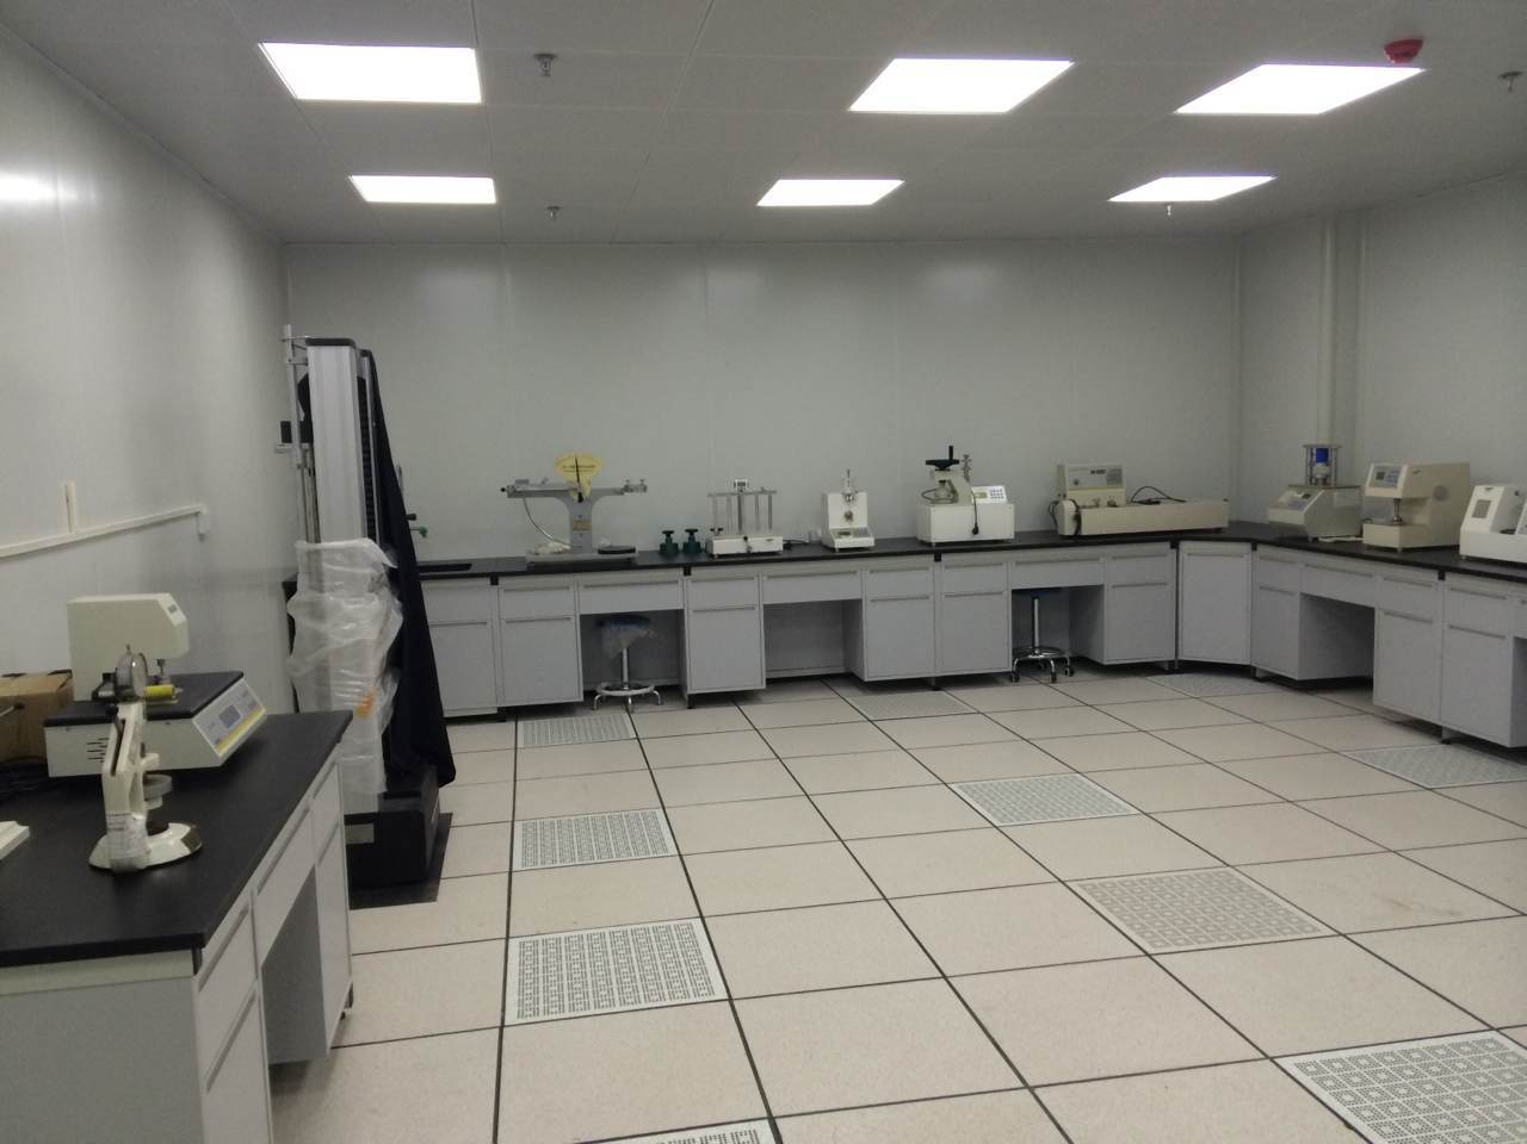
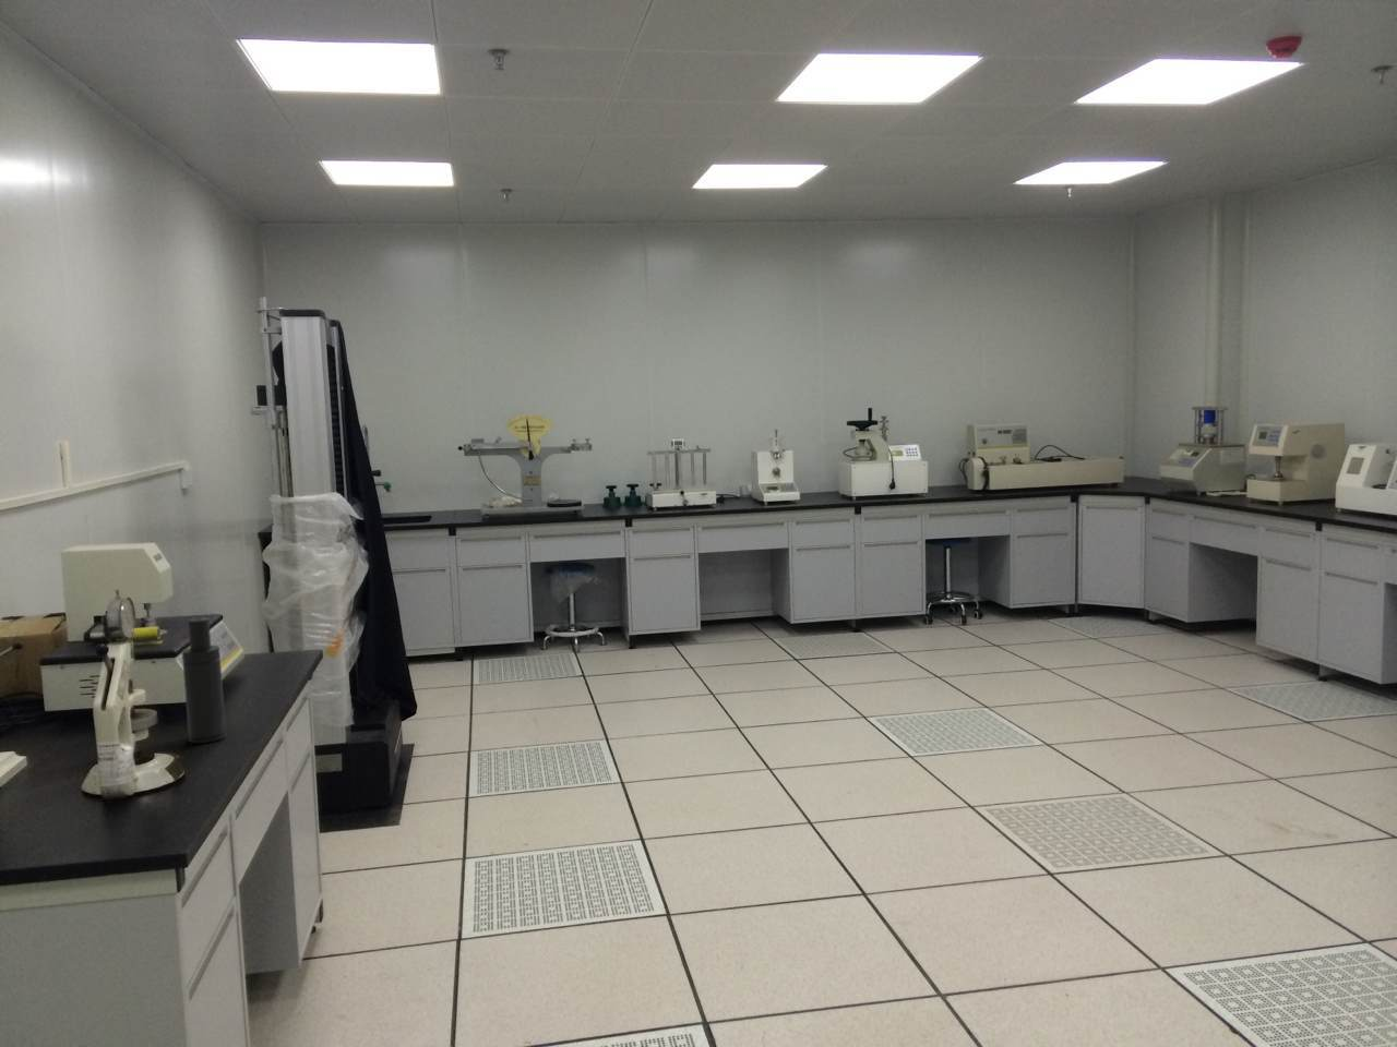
+ atomizer [182,616,227,743]
